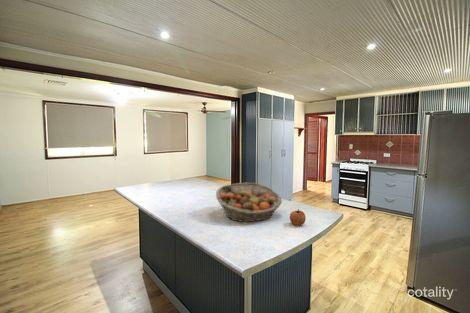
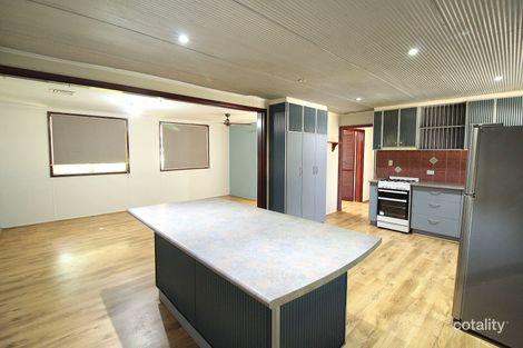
- apple [289,208,307,227]
- fruit basket [215,182,283,223]
